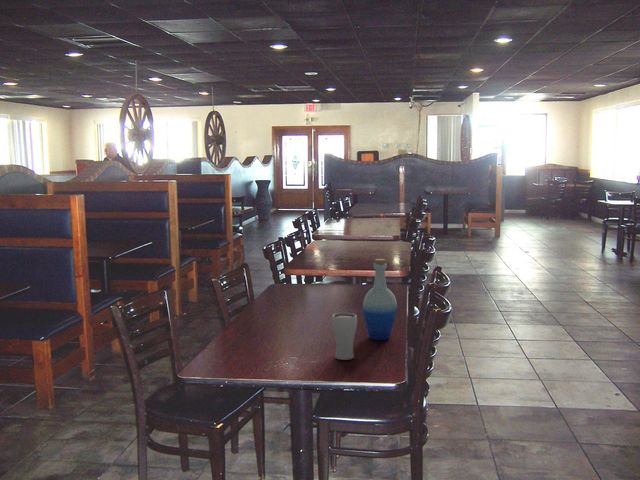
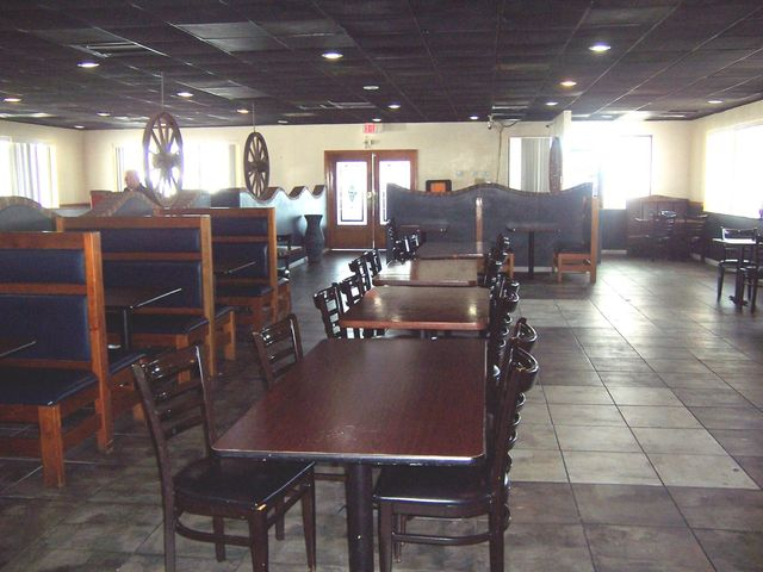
- bottle [362,258,398,341]
- drinking glass [331,312,358,361]
